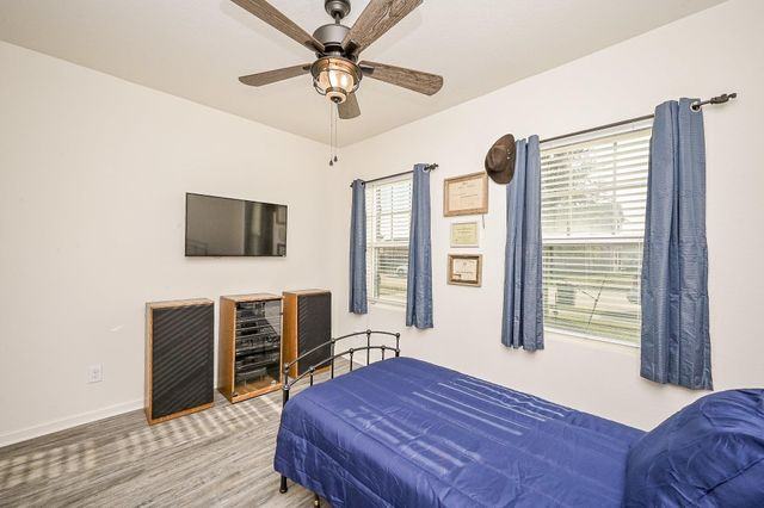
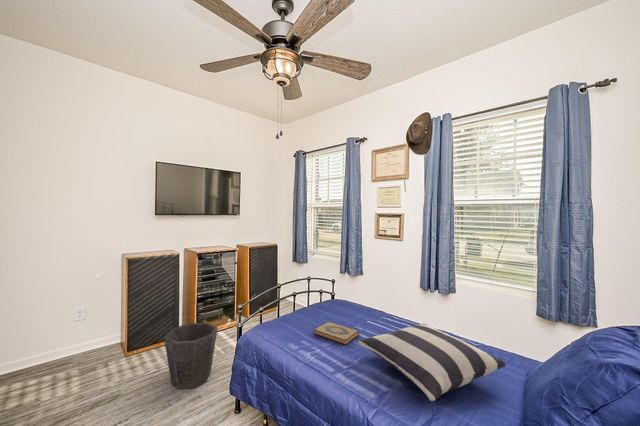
+ pillow [358,323,507,402]
+ waste bin [163,322,219,390]
+ hardback book [313,321,360,346]
